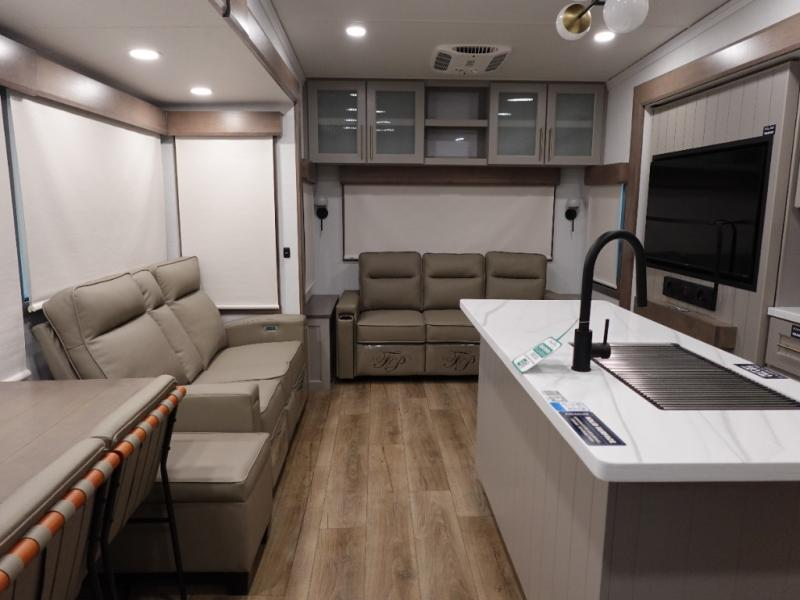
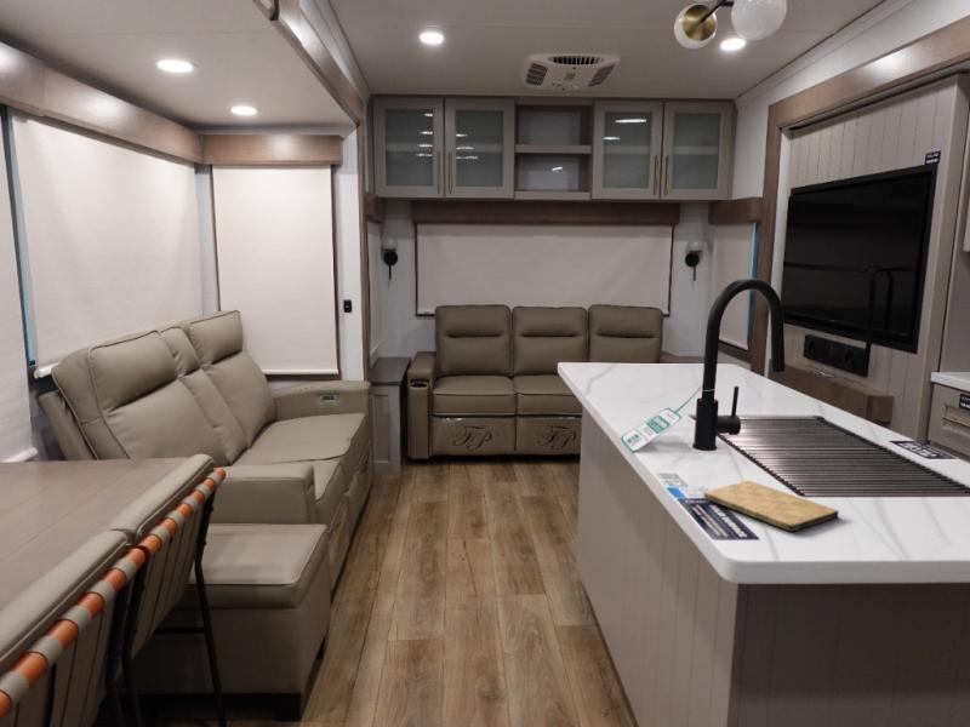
+ cutting board [702,480,840,533]
